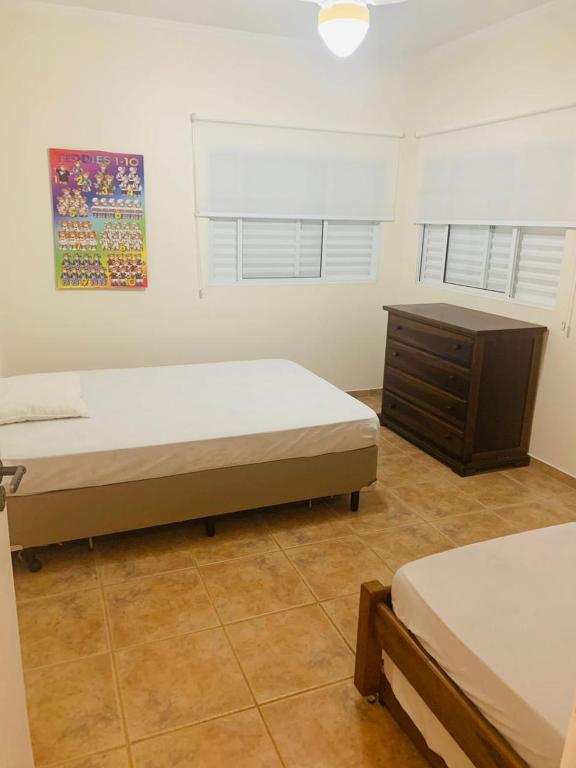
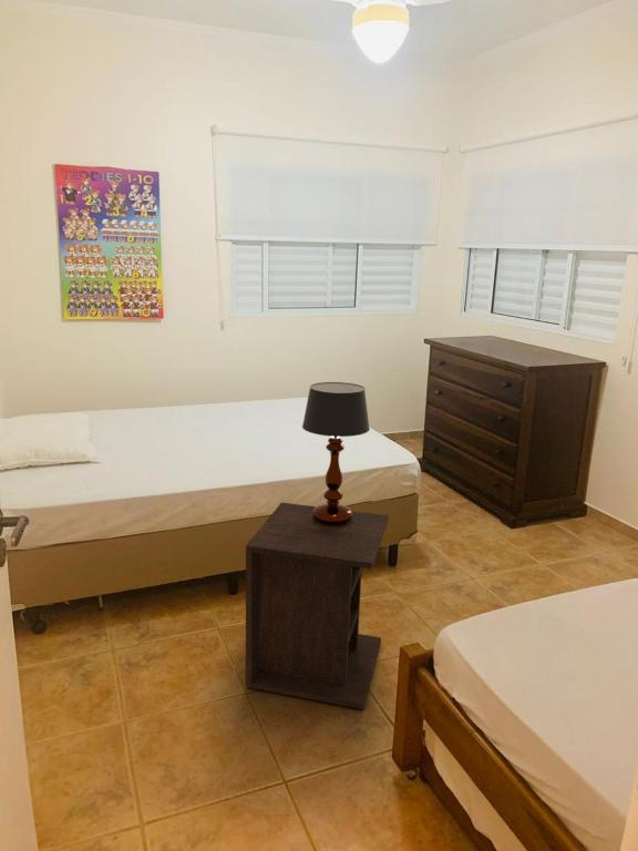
+ table lamp [301,381,371,525]
+ nightstand [245,502,390,710]
